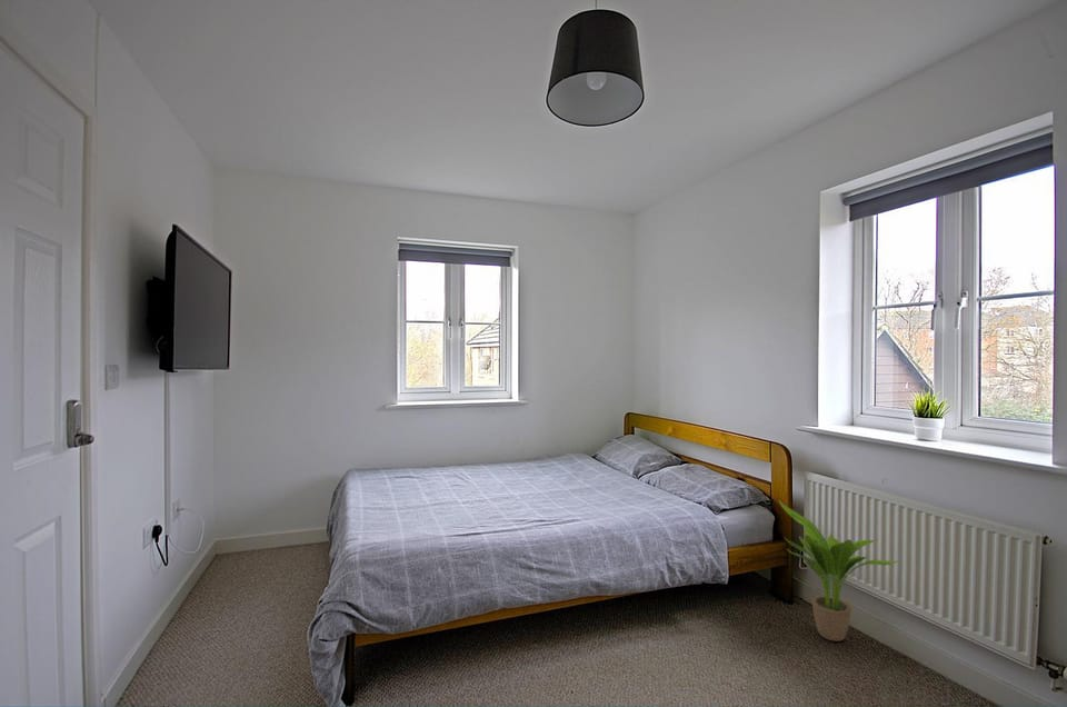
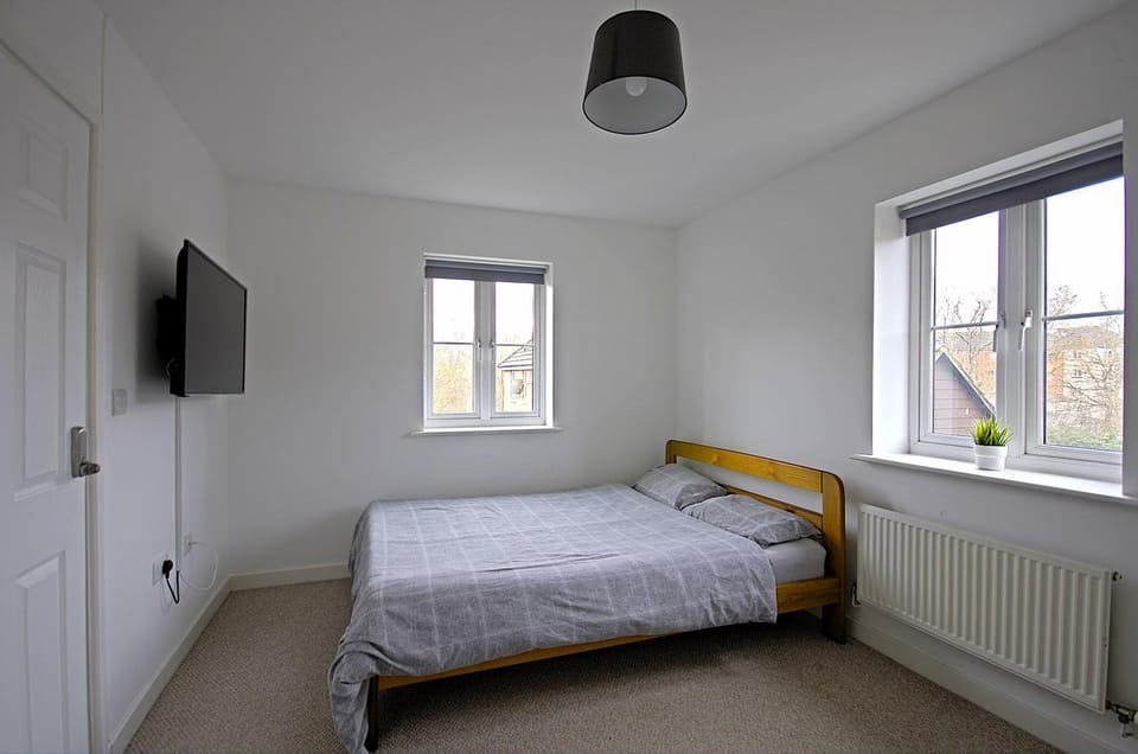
- potted plant [778,499,900,643]
